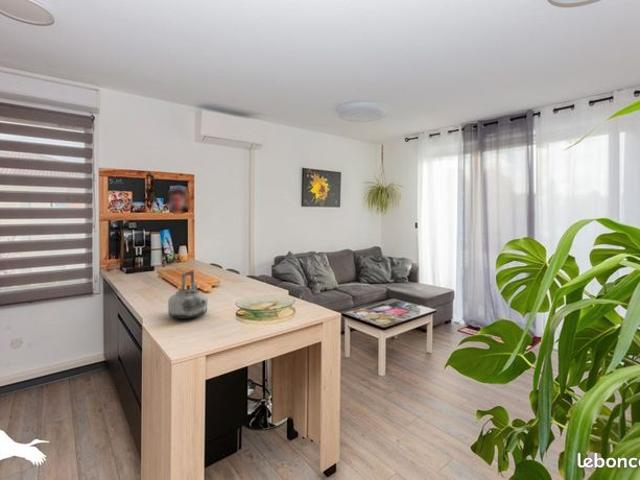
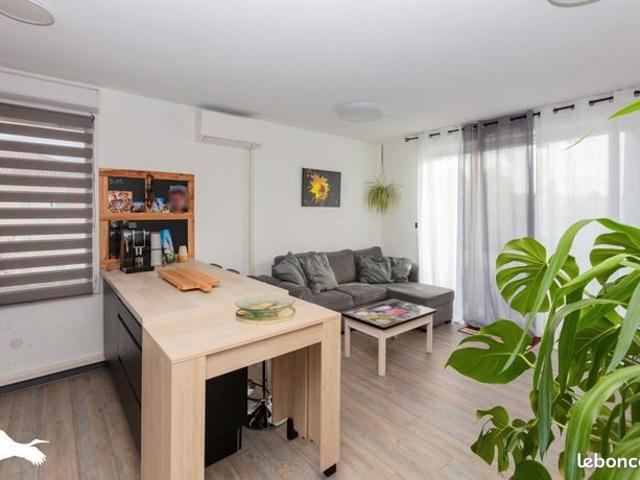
- kettle [167,269,208,320]
